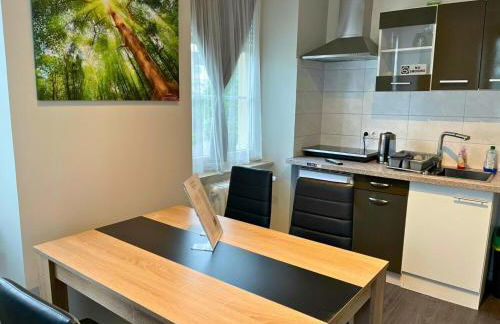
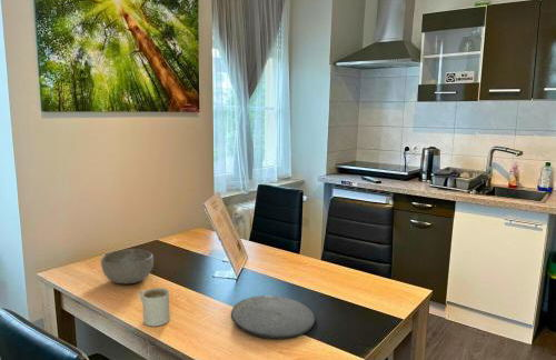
+ plate [230,294,316,340]
+ bowl [100,248,155,284]
+ mug [138,287,170,328]
